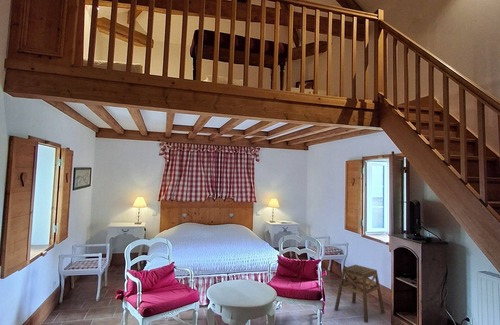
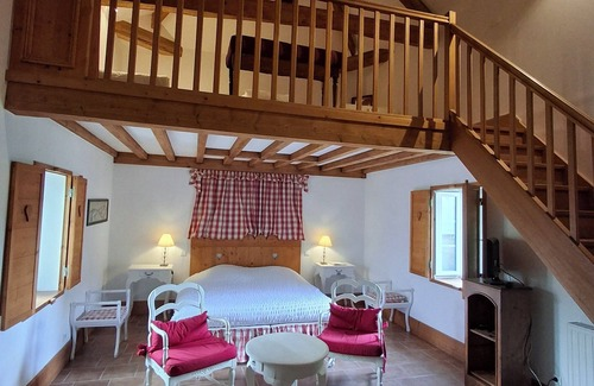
- stool [333,264,386,324]
